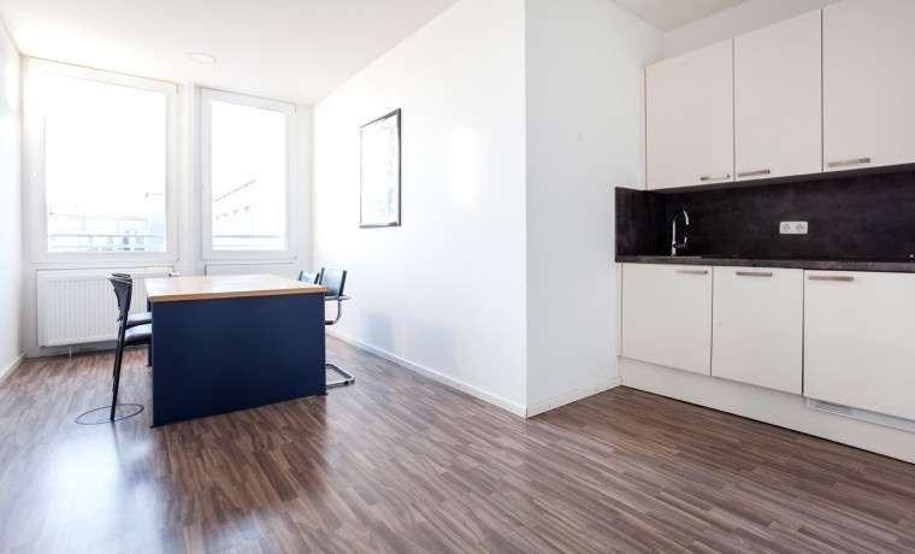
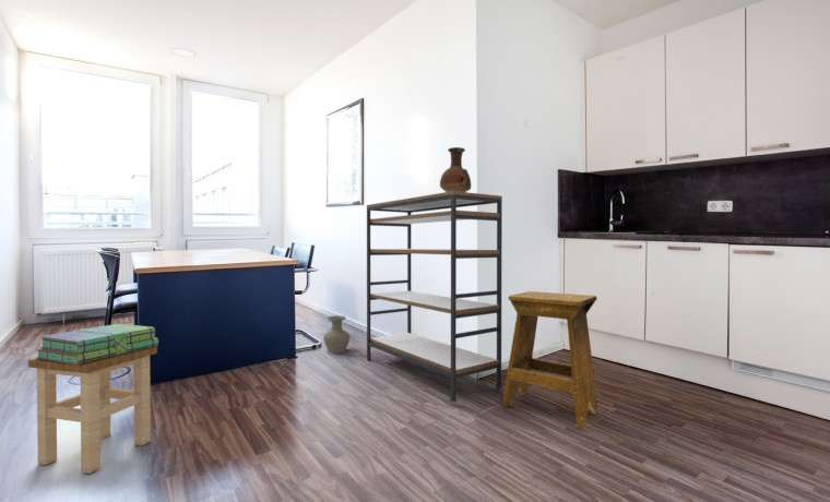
+ stack of books [35,323,159,364]
+ stool [501,290,598,429]
+ vase [322,314,352,355]
+ shelving unit [366,191,503,403]
+ vase [439,146,472,192]
+ stool [27,346,158,475]
